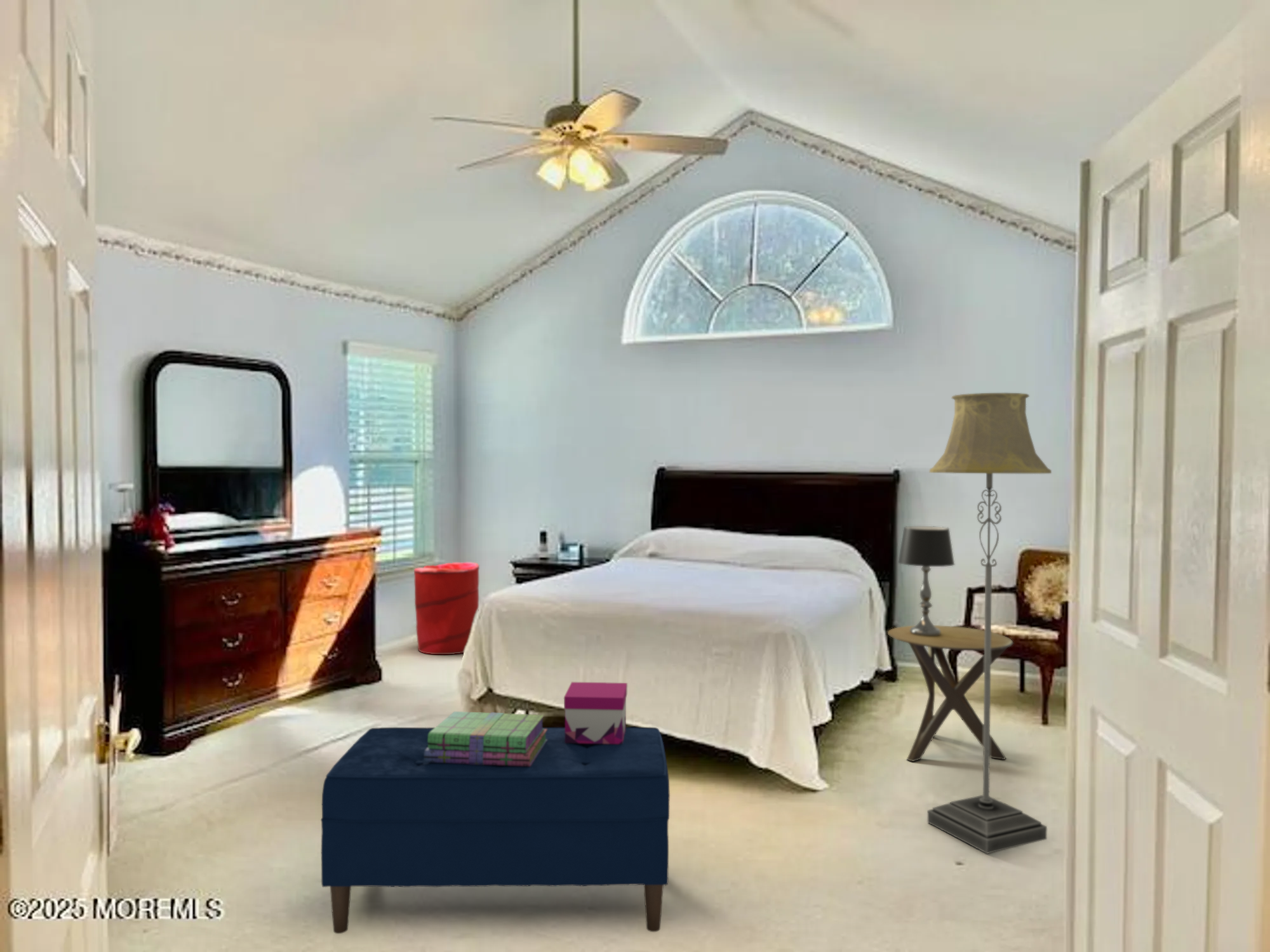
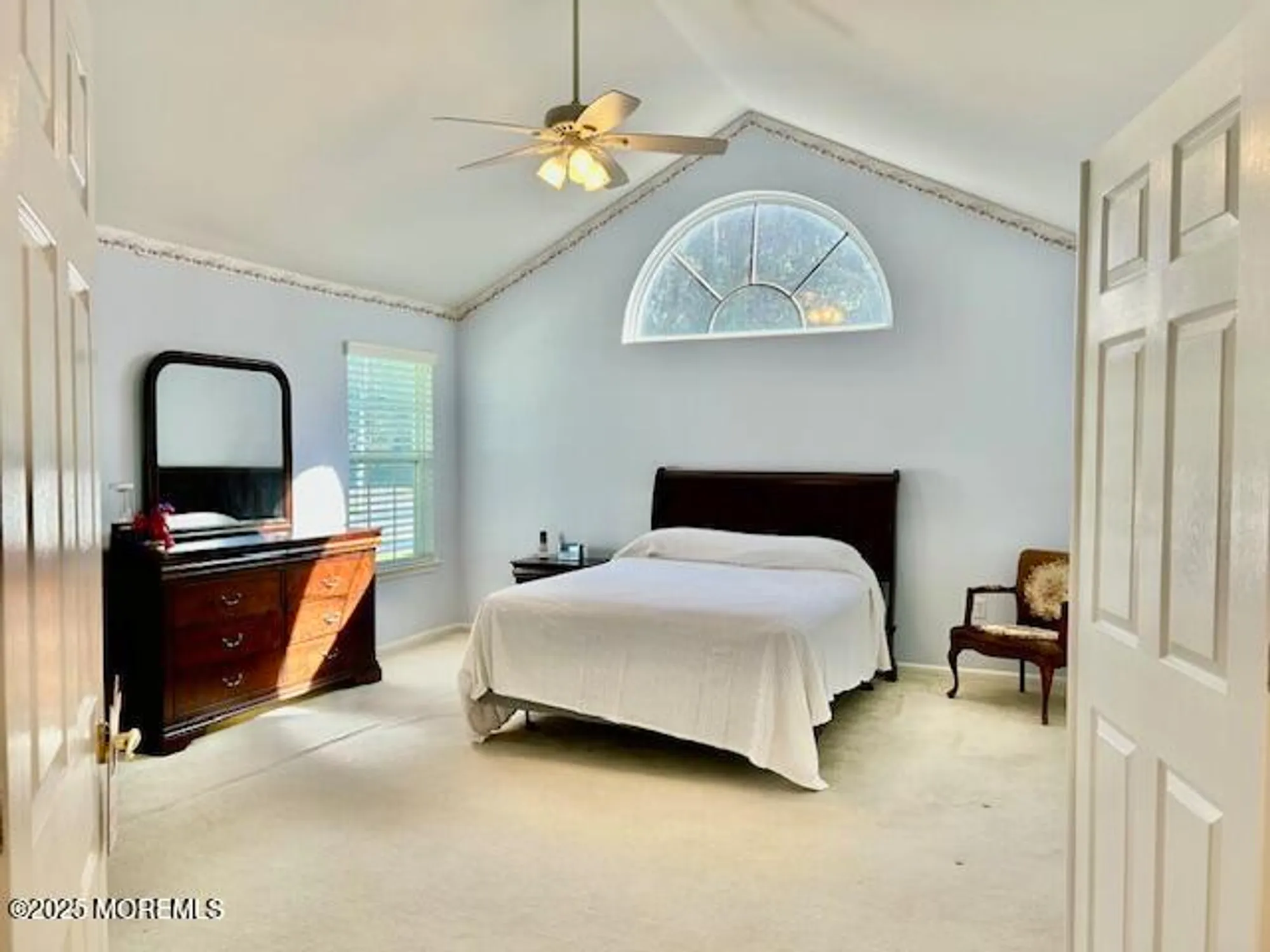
- decorative box [563,682,628,744]
- laundry hamper [413,562,480,655]
- side table [887,625,1014,762]
- floor lamp [927,392,1052,854]
- table lamp [897,526,956,636]
- bench [320,727,671,934]
- stack of books [424,711,547,767]
